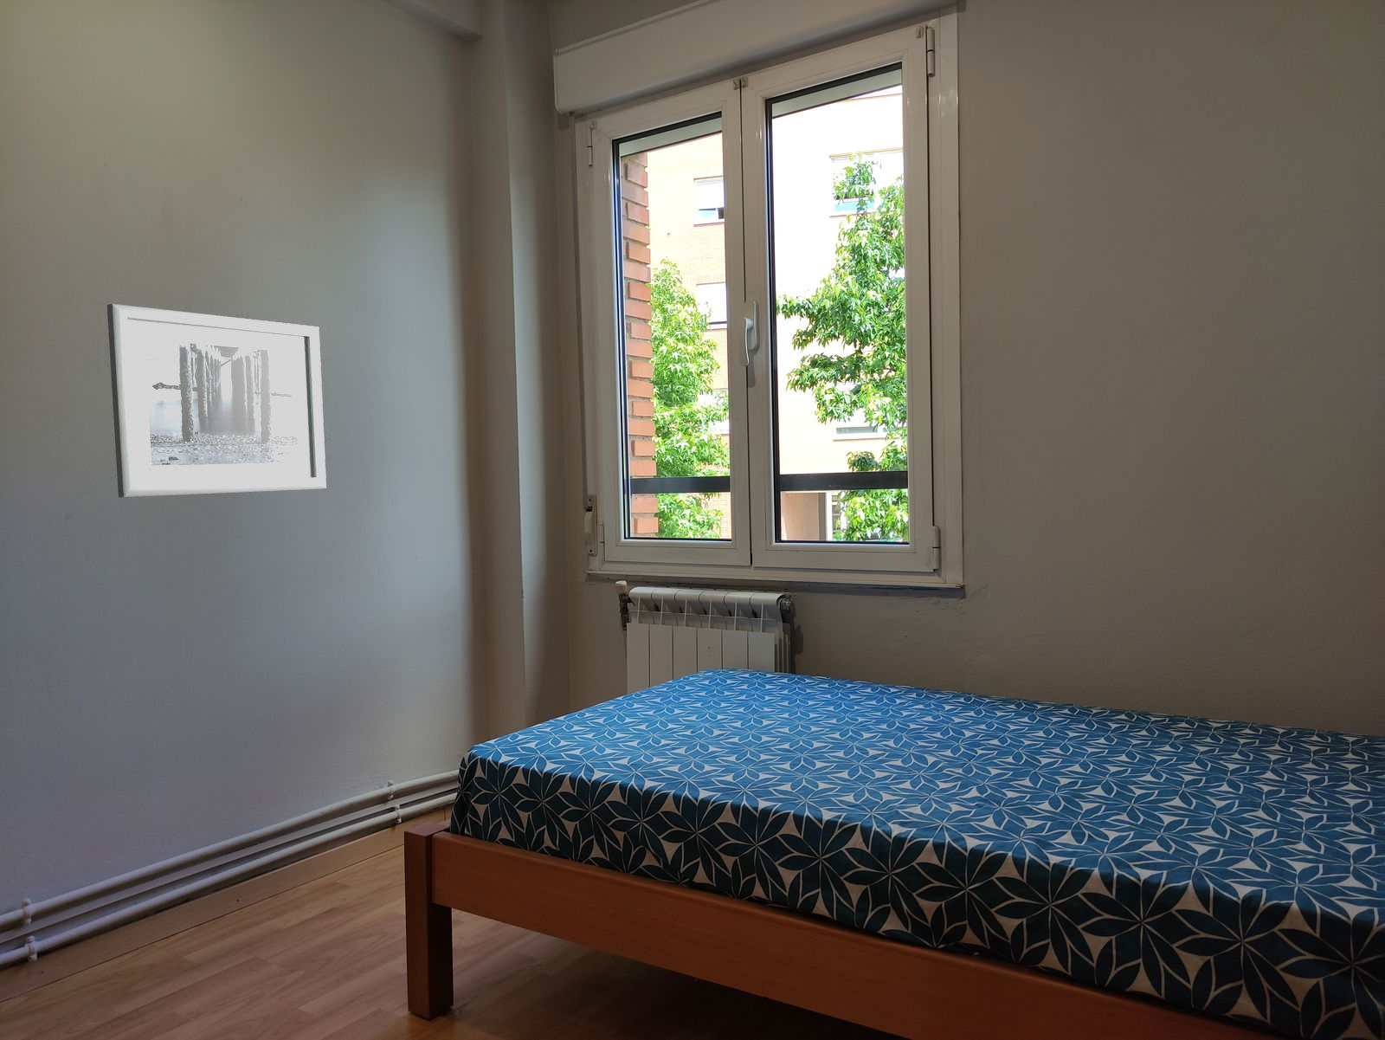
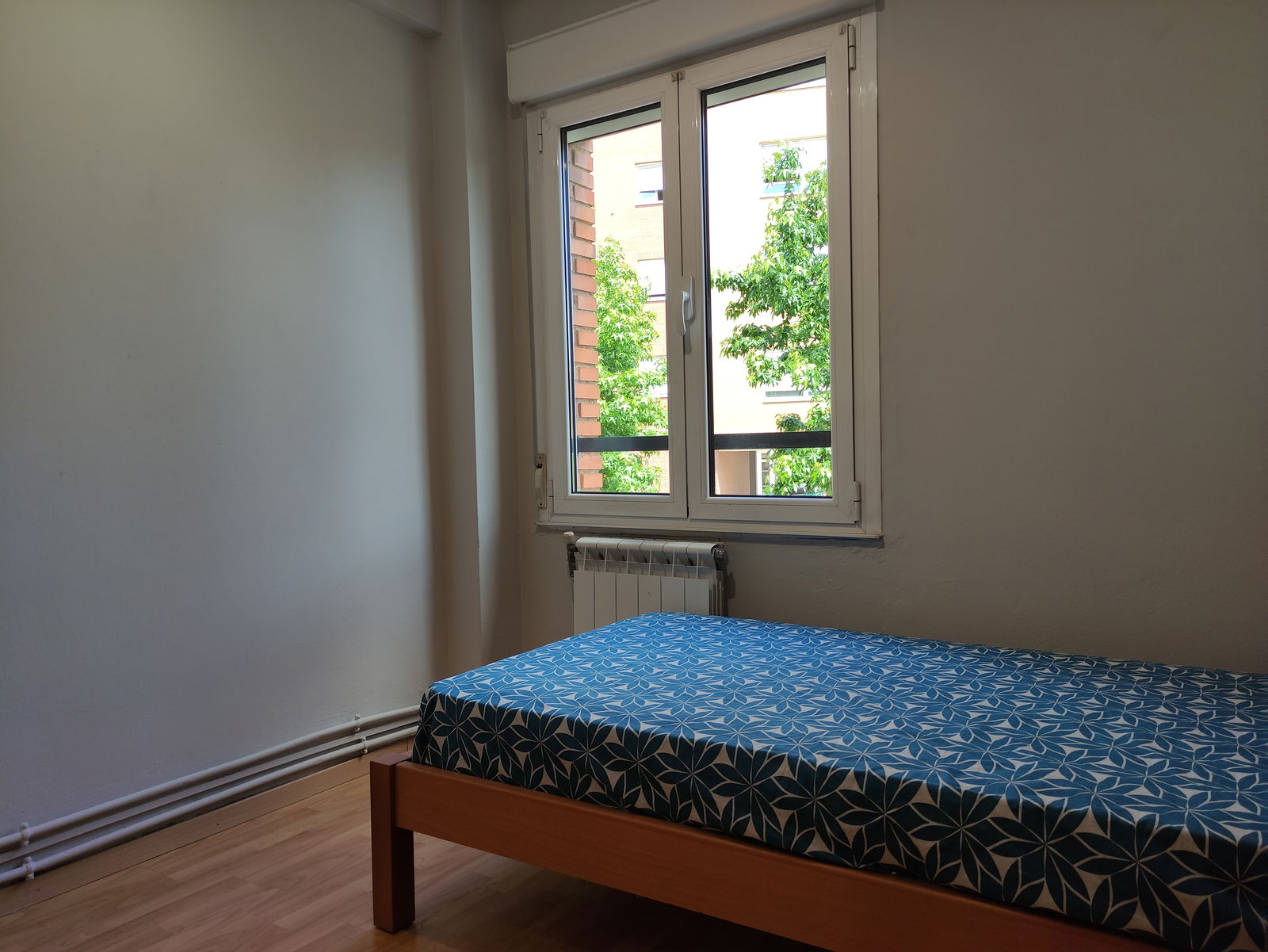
- wall art [106,303,328,498]
